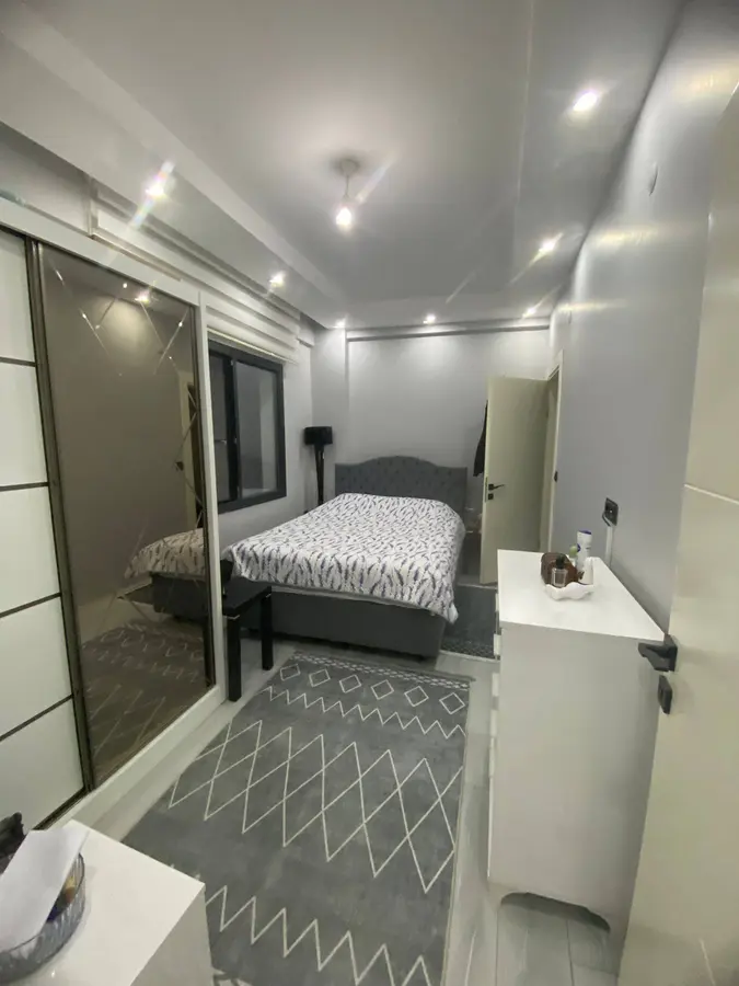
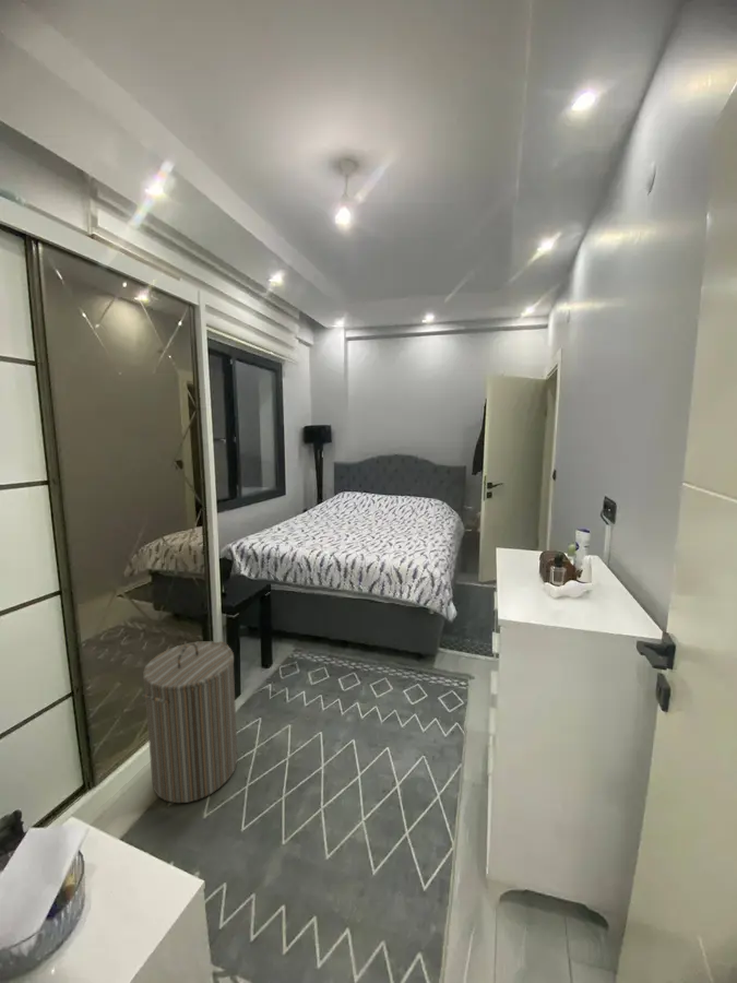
+ laundry hamper [141,640,239,804]
